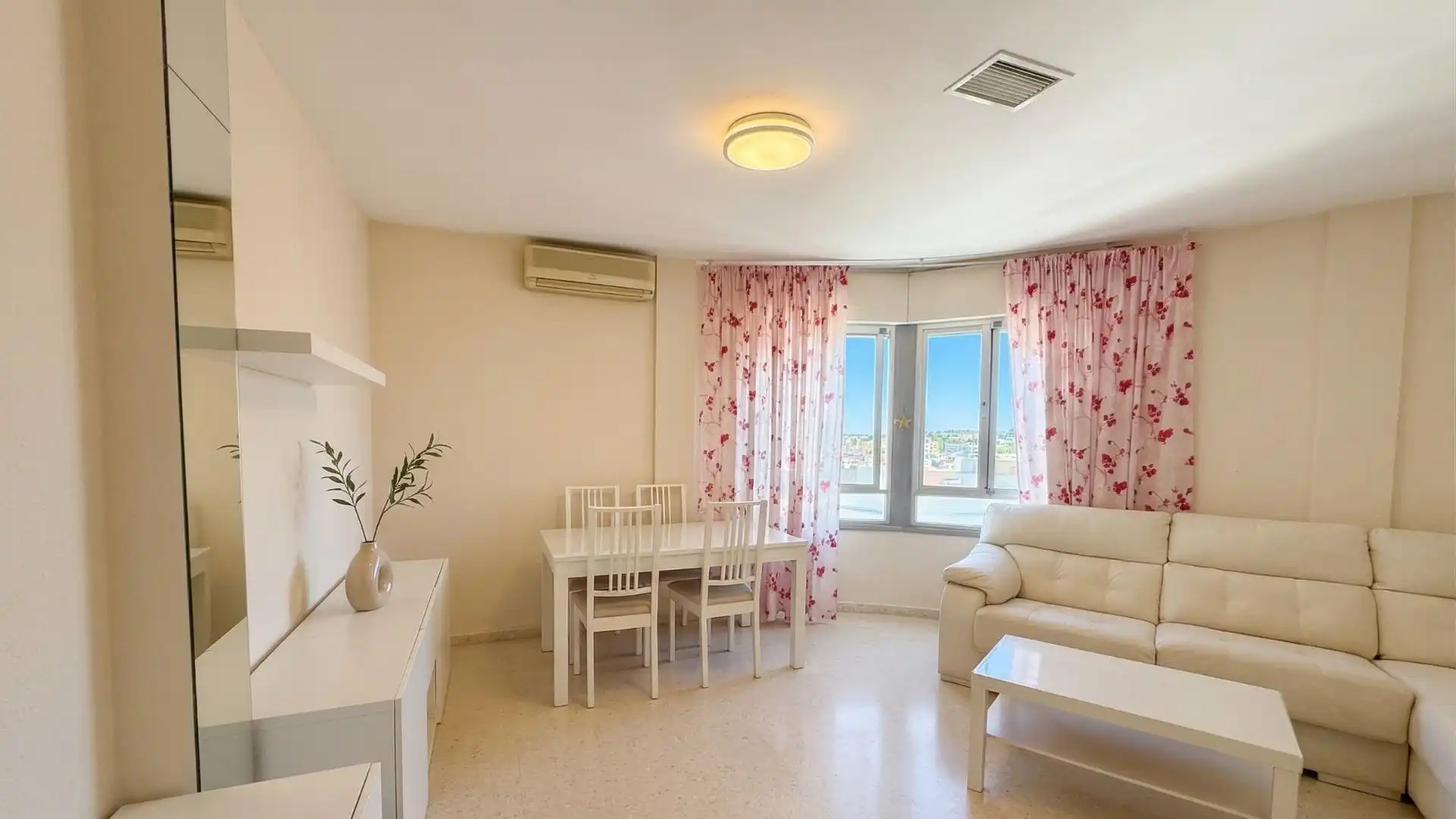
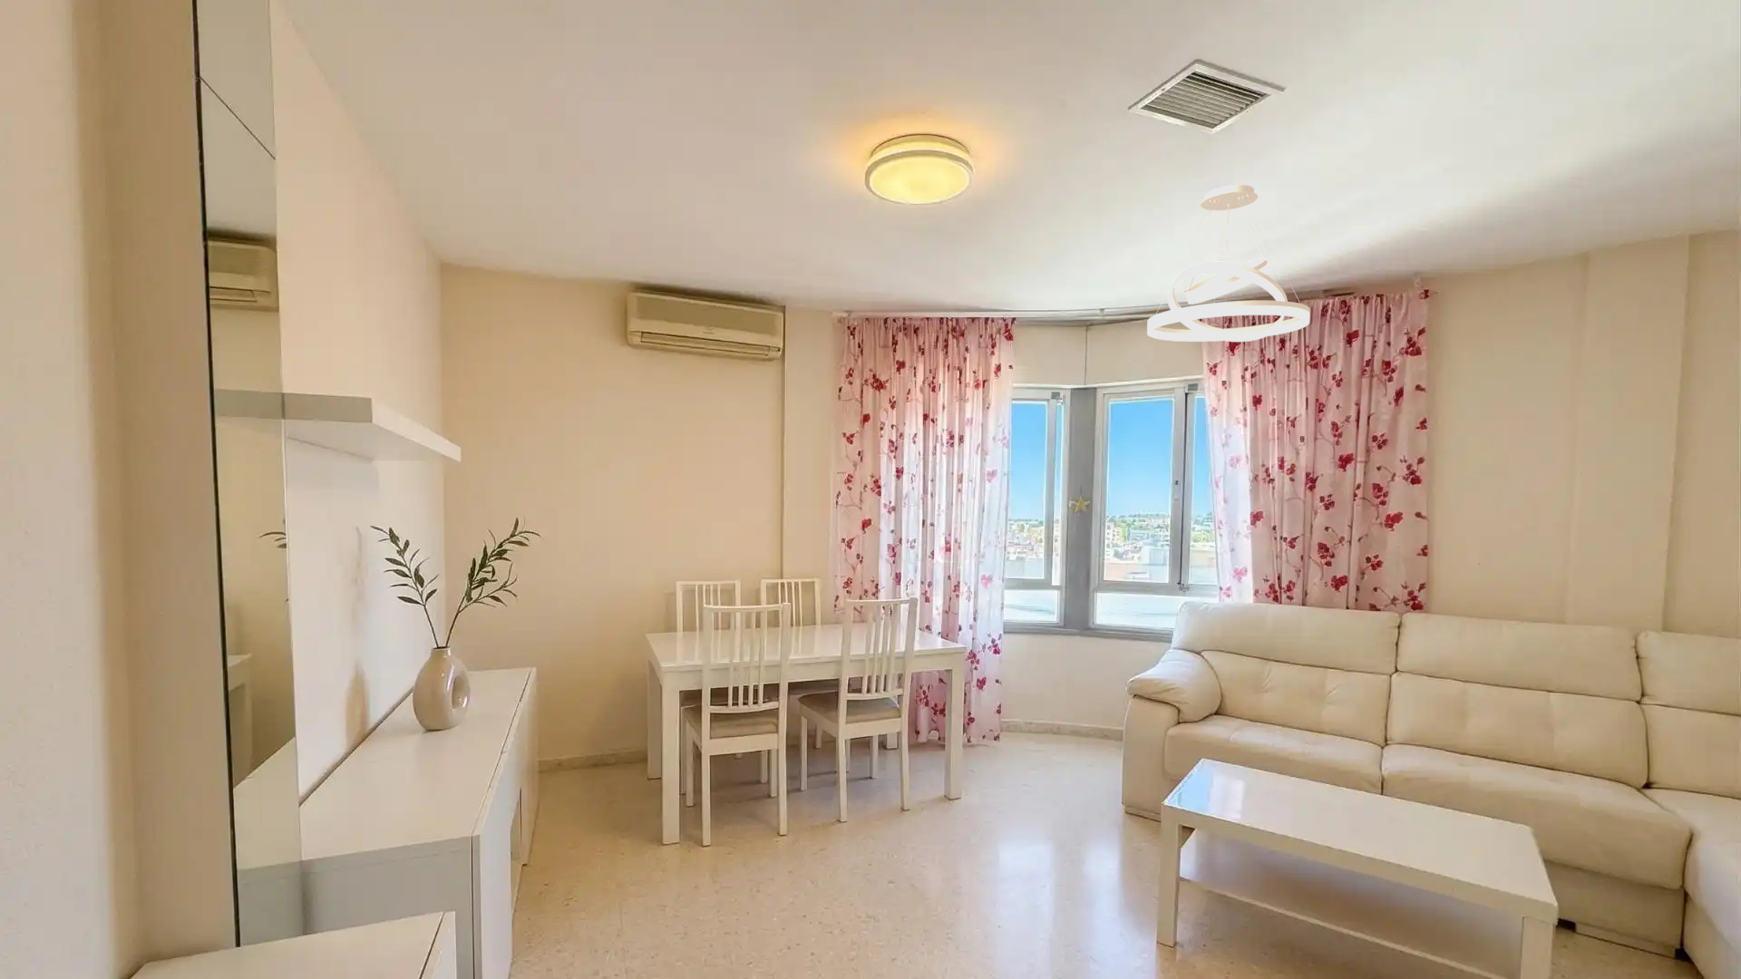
+ pendant light [1147,184,1312,343]
